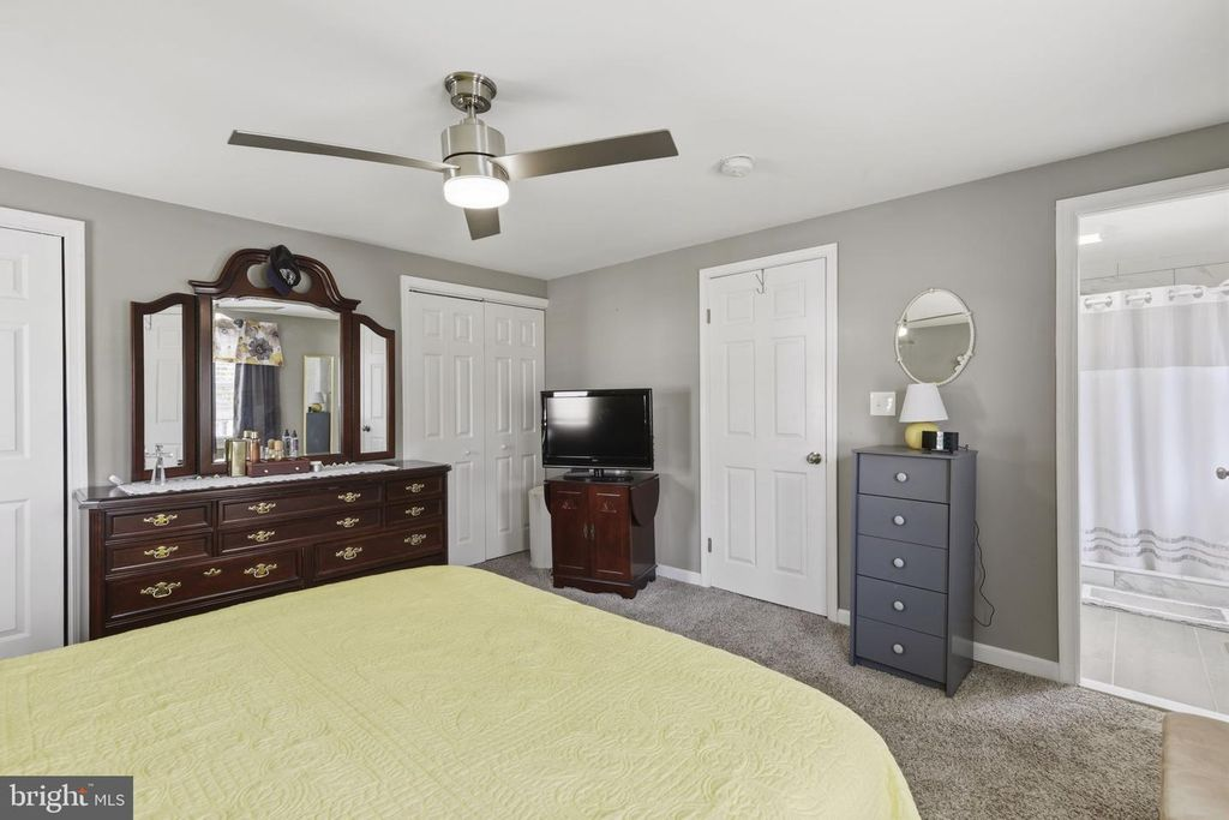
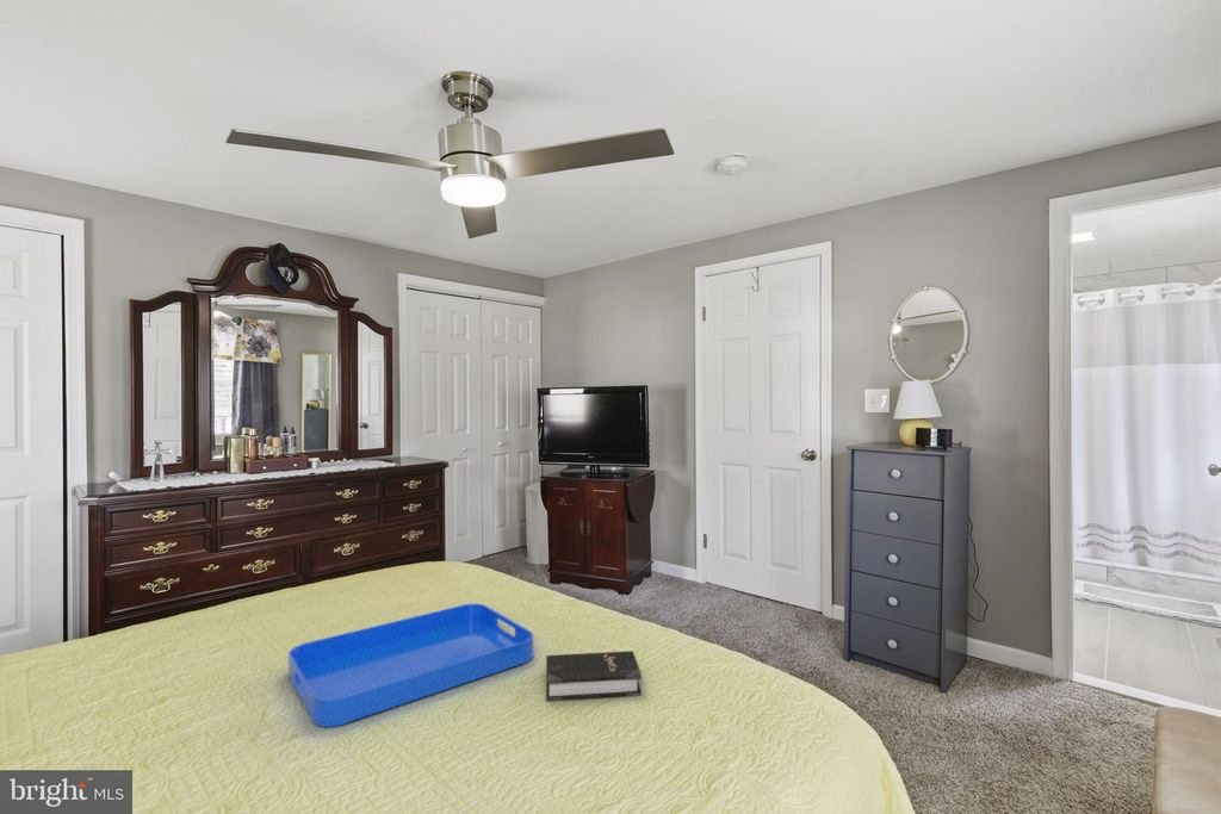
+ serving tray [287,603,534,728]
+ hardback book [545,650,643,703]
